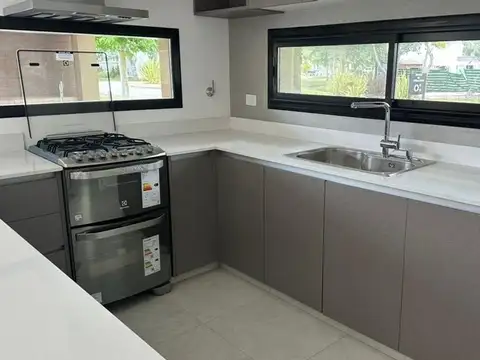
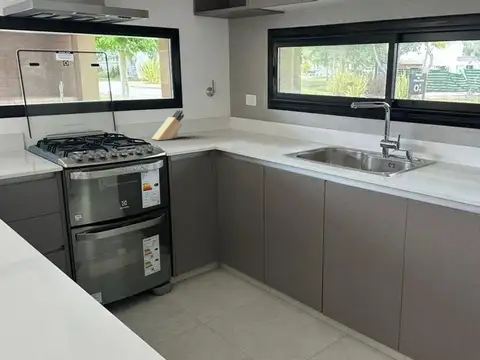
+ knife block [151,109,185,141]
